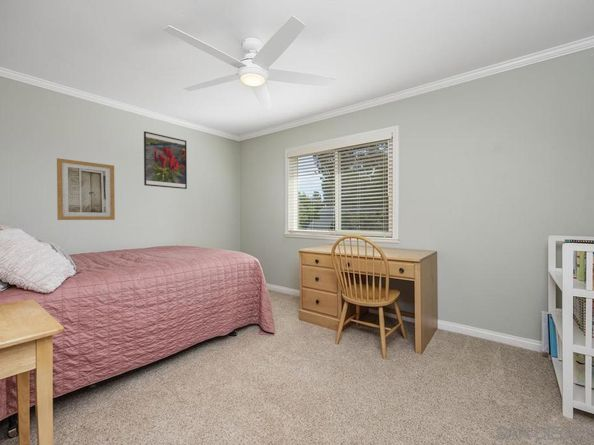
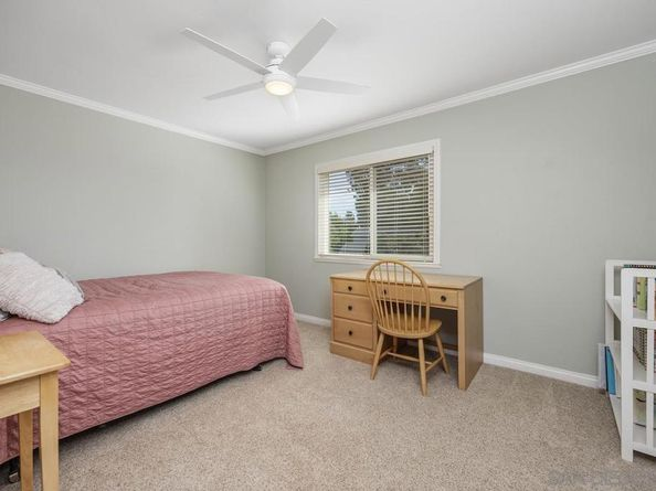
- wall art [56,157,116,221]
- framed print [143,131,188,190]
